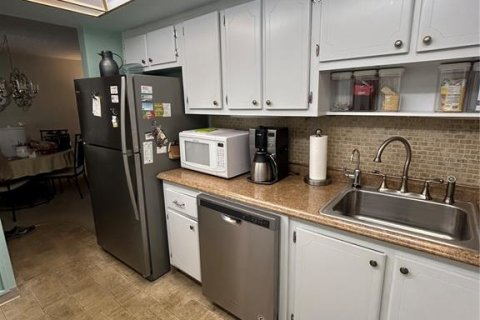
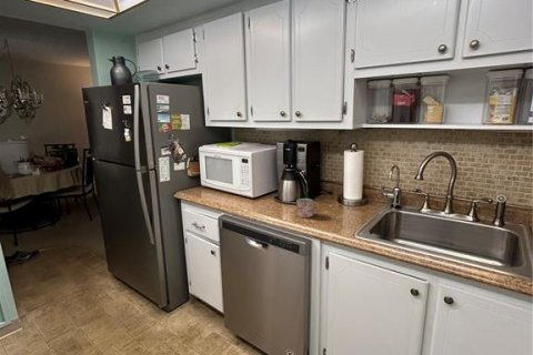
+ mug [295,197,320,219]
